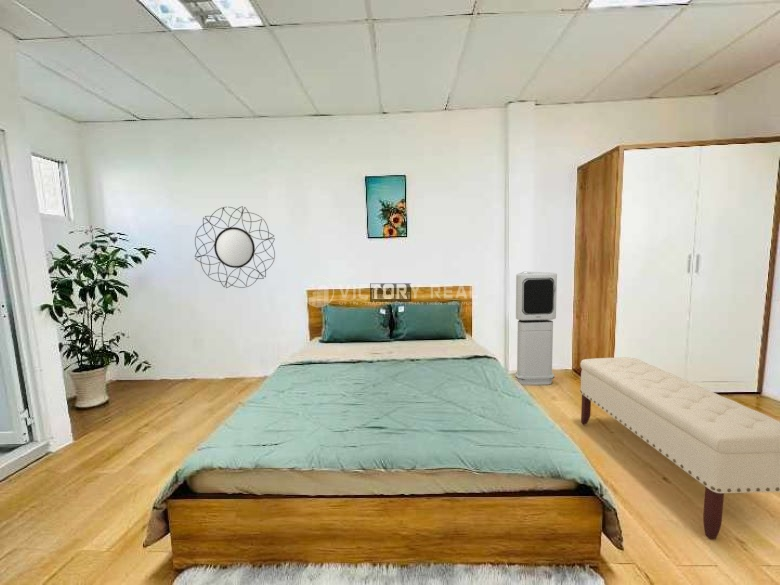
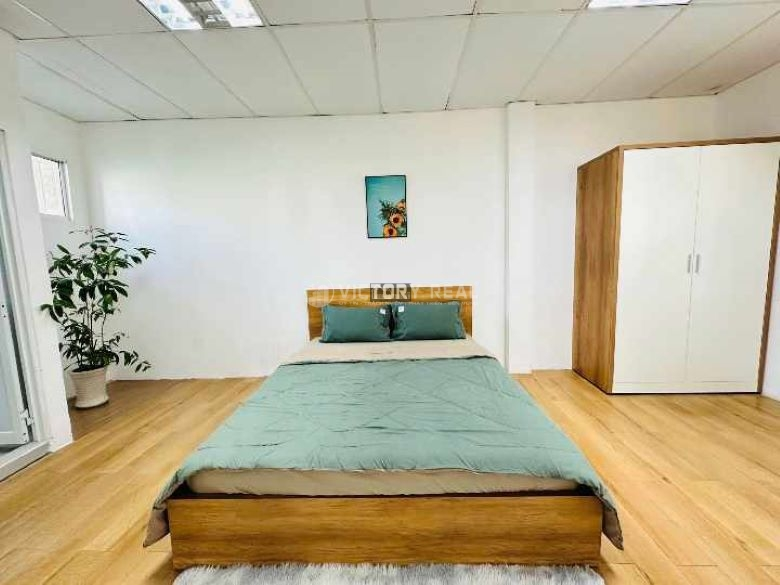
- bench [579,357,780,540]
- home mirror [194,205,276,289]
- air purifier [514,271,558,386]
